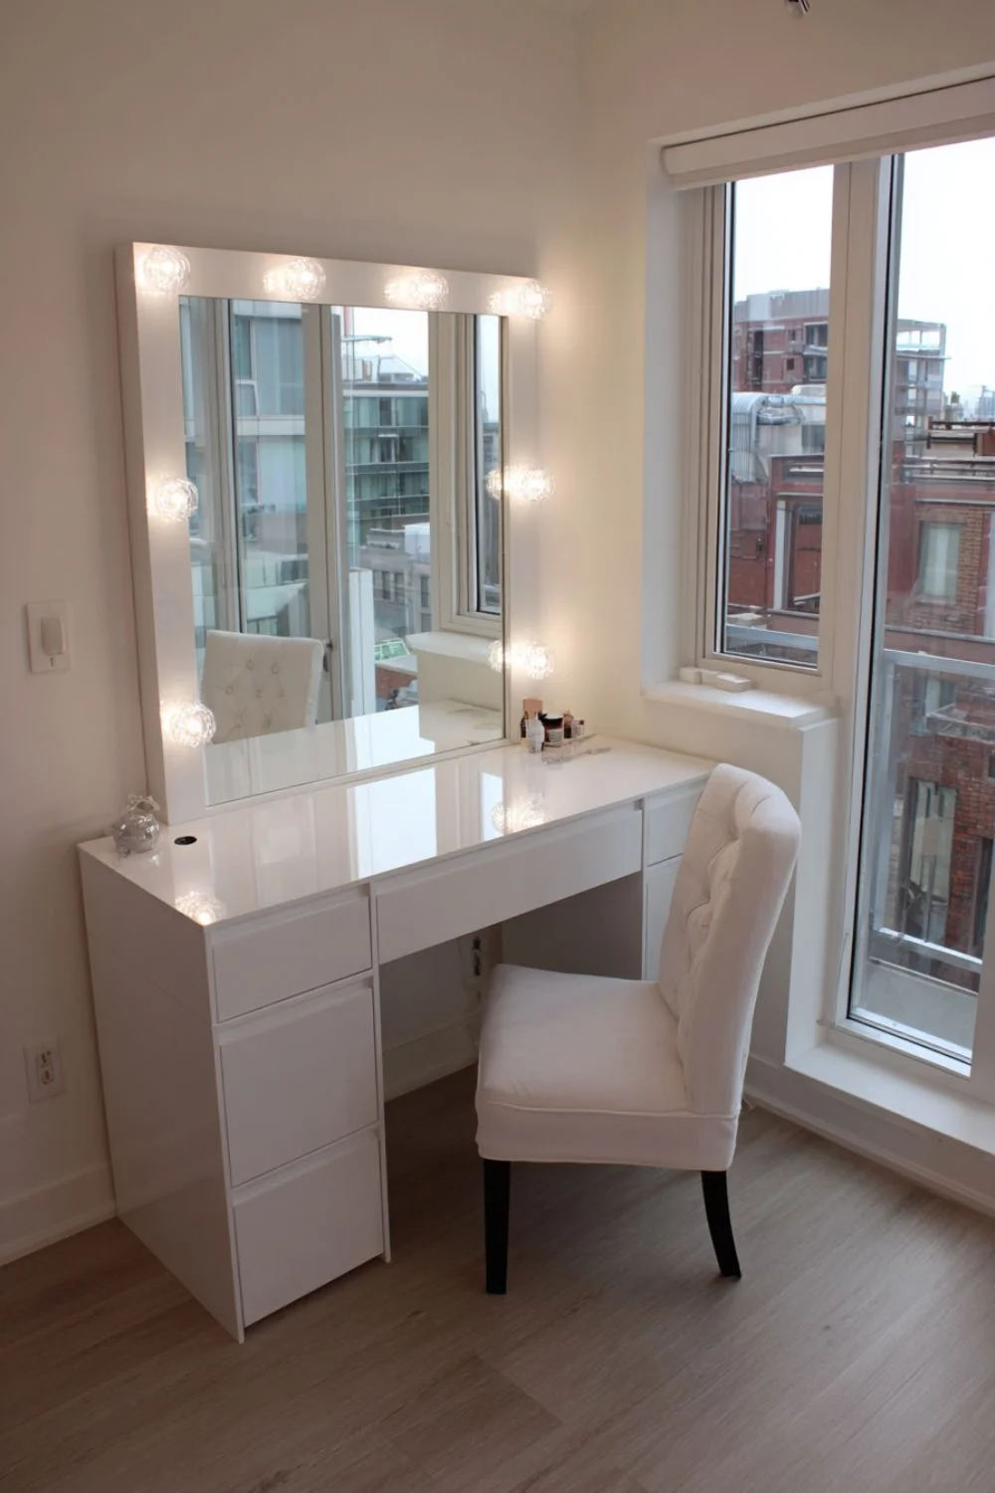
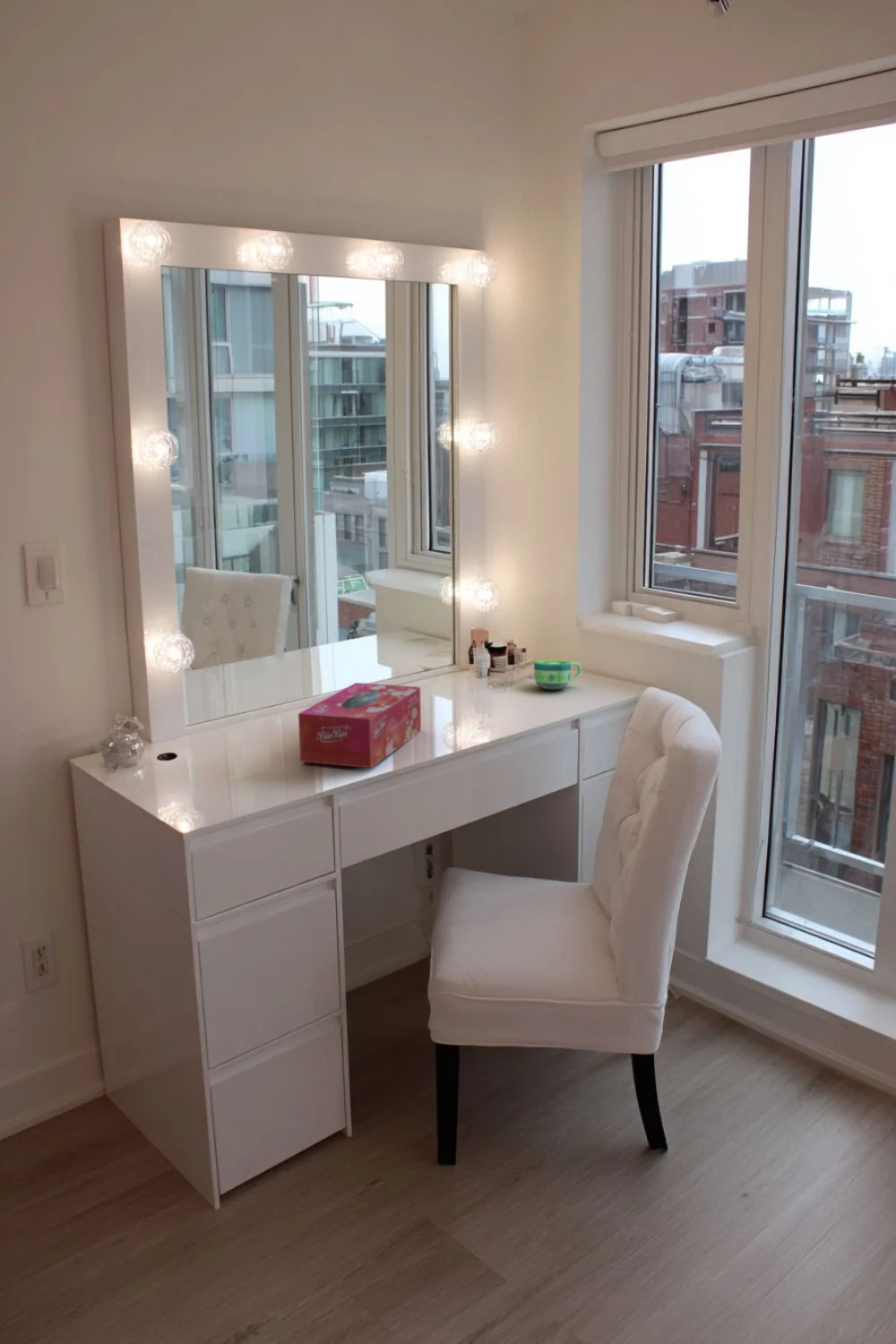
+ tissue box [297,682,422,769]
+ cup [533,659,582,690]
